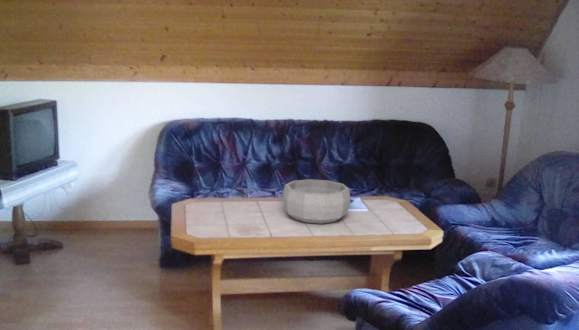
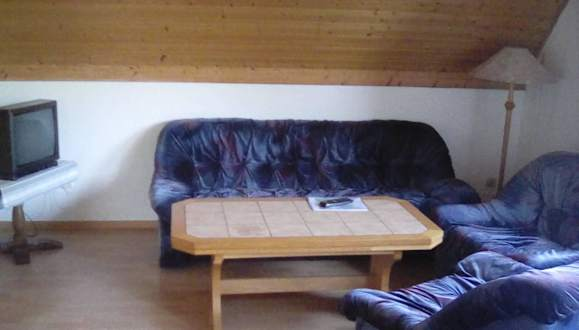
- decorative bowl [282,178,352,225]
